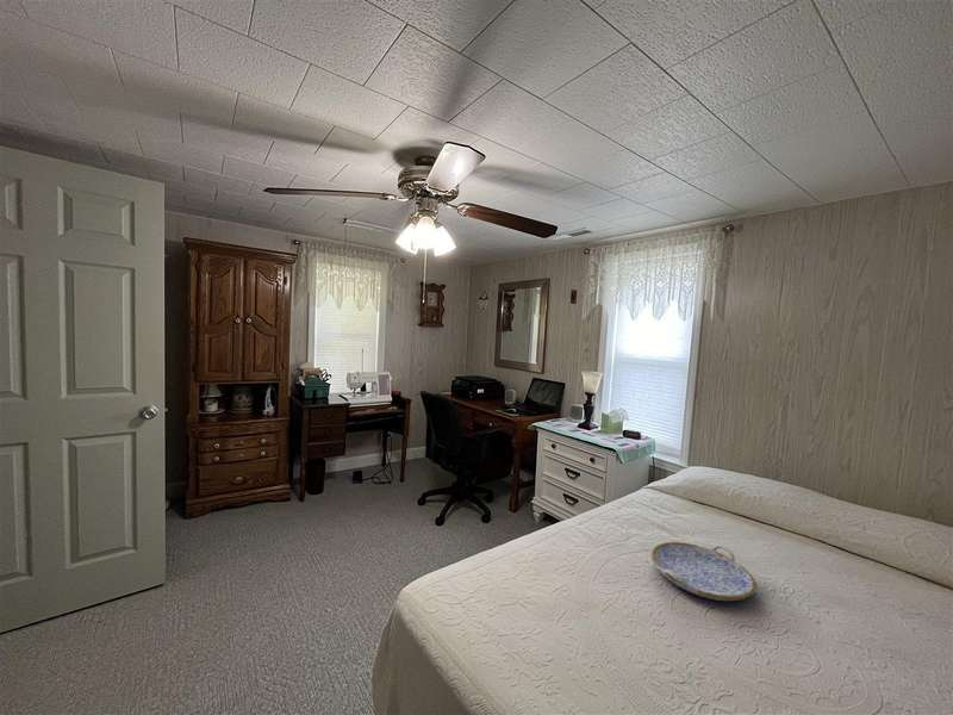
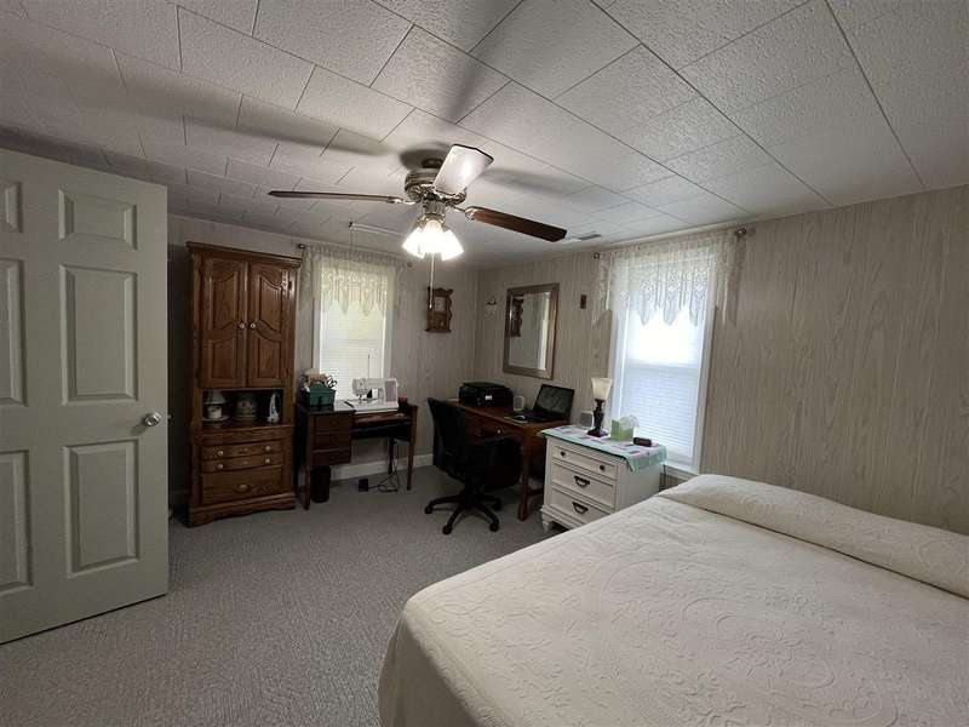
- serving tray [650,541,756,602]
